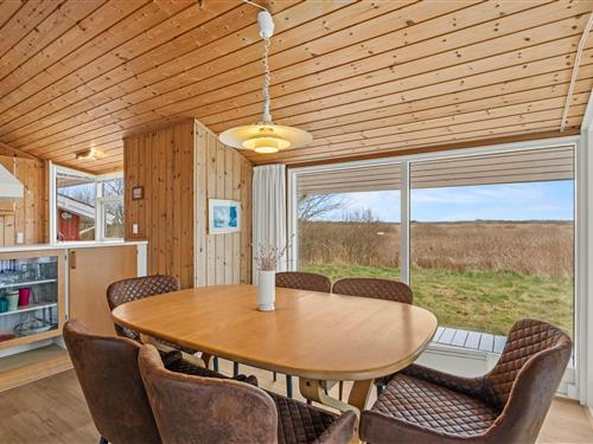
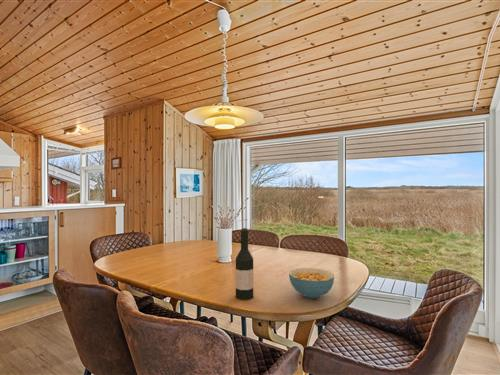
+ wine bottle [235,227,254,301]
+ cereal bowl [288,267,335,299]
